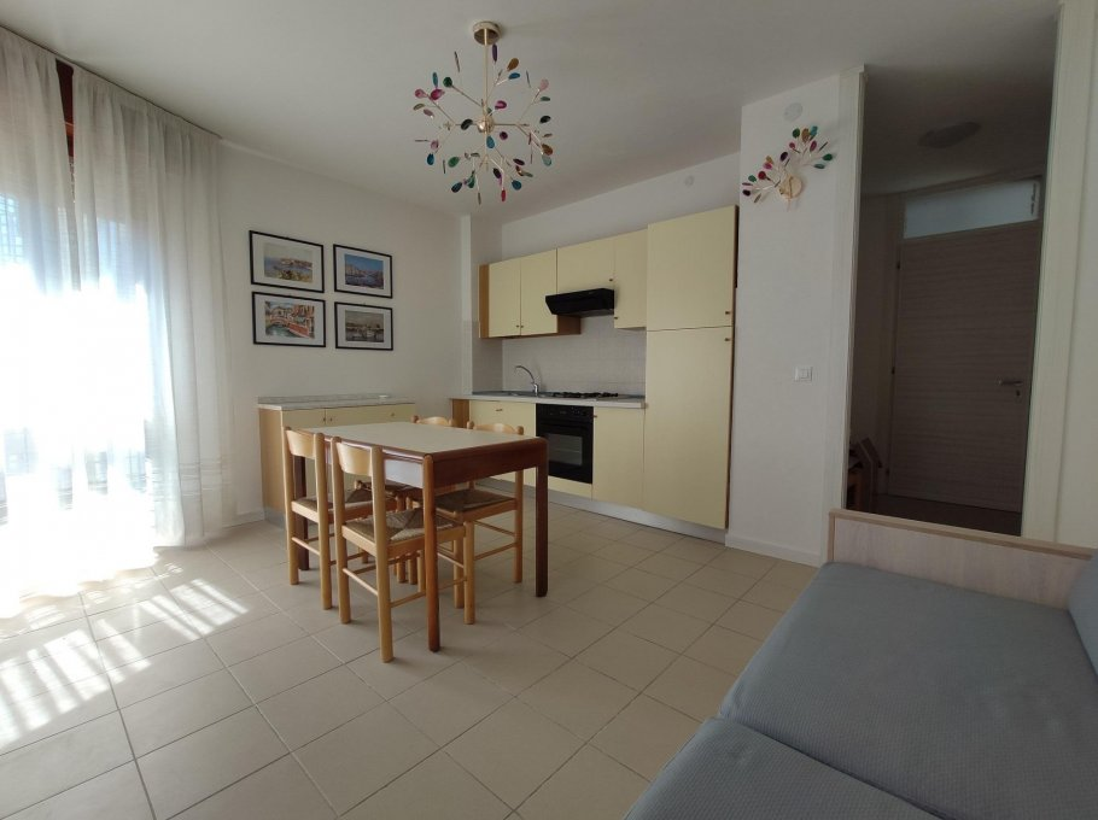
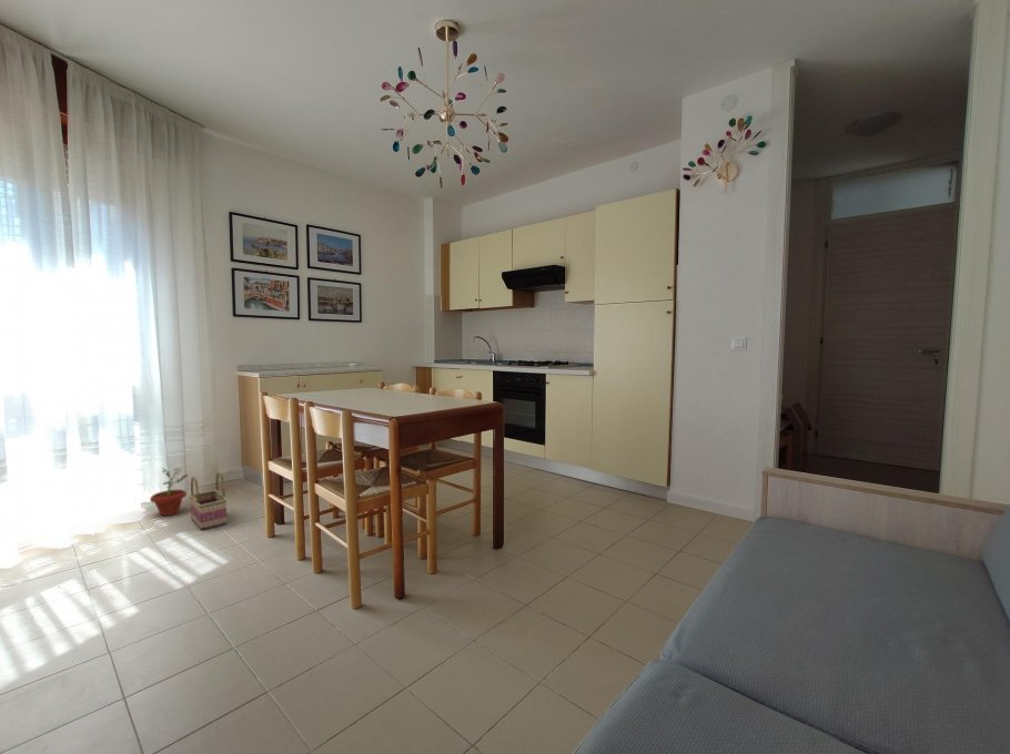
+ basket [189,471,228,531]
+ potted plant [149,467,189,517]
